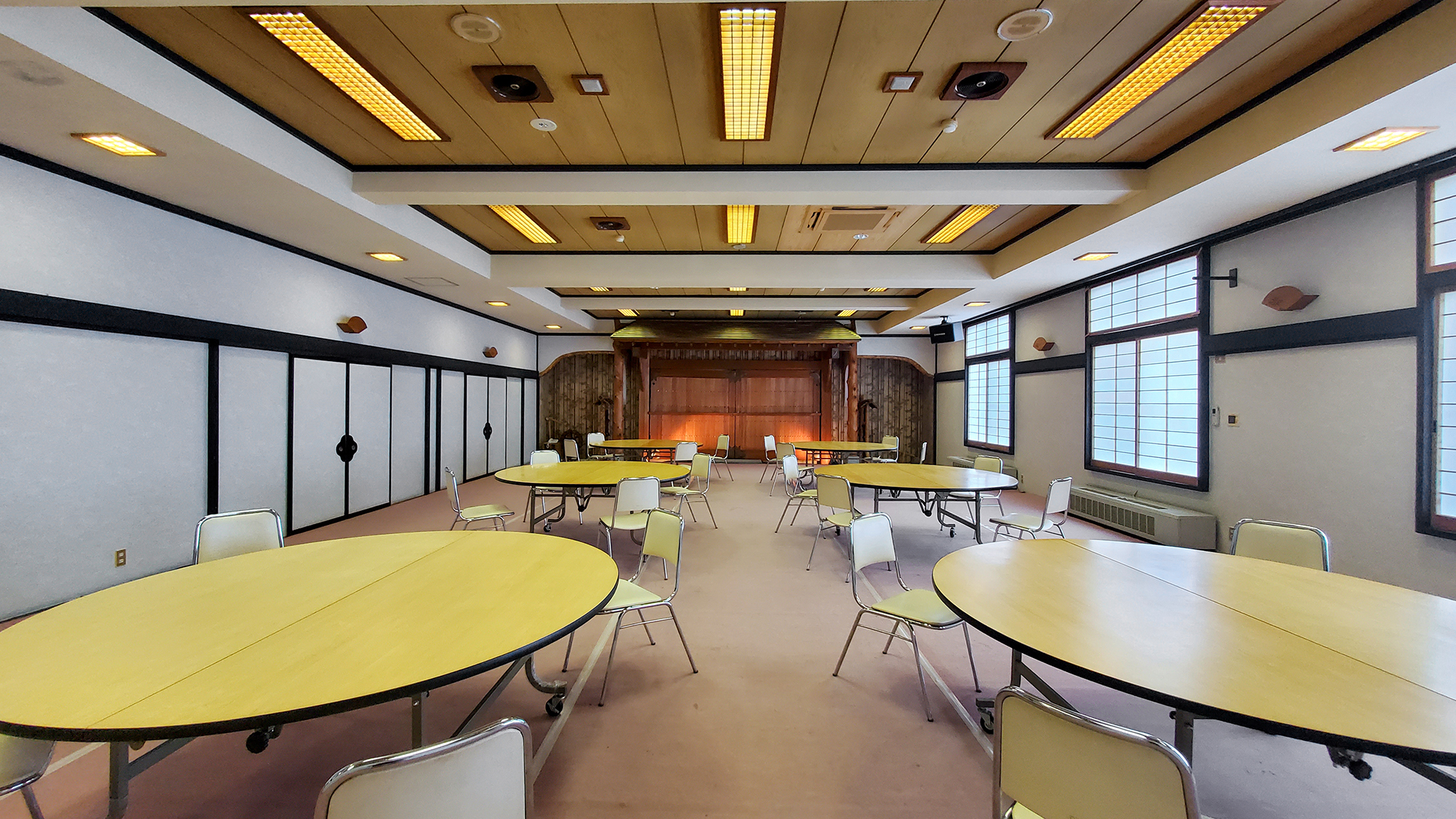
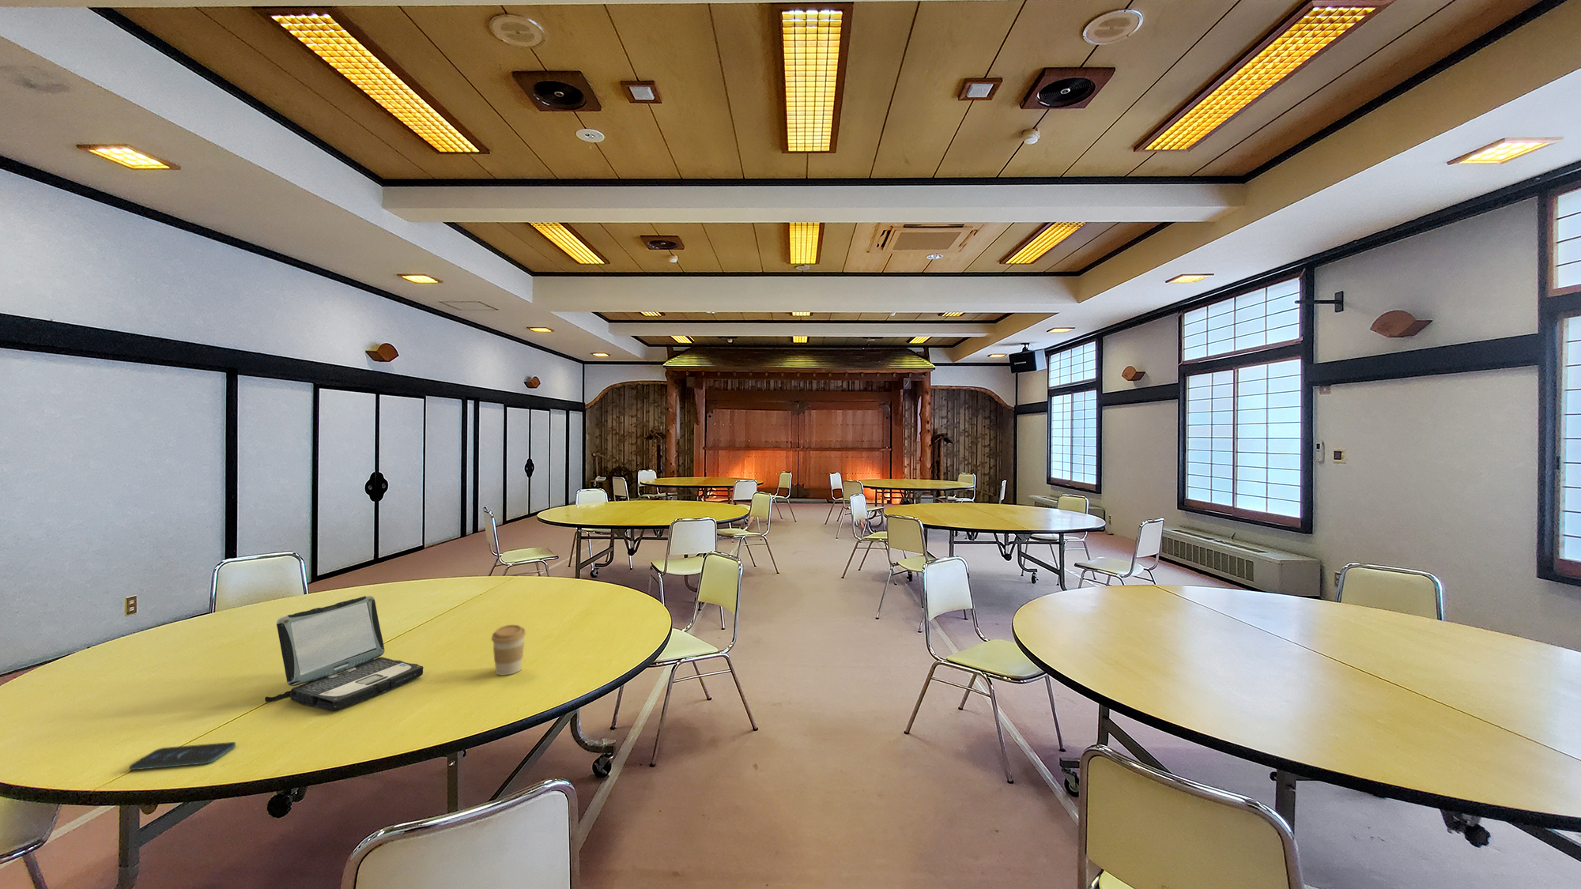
+ laptop [264,595,423,711]
+ smartphone [129,741,237,772]
+ coffee cup [491,624,527,676]
